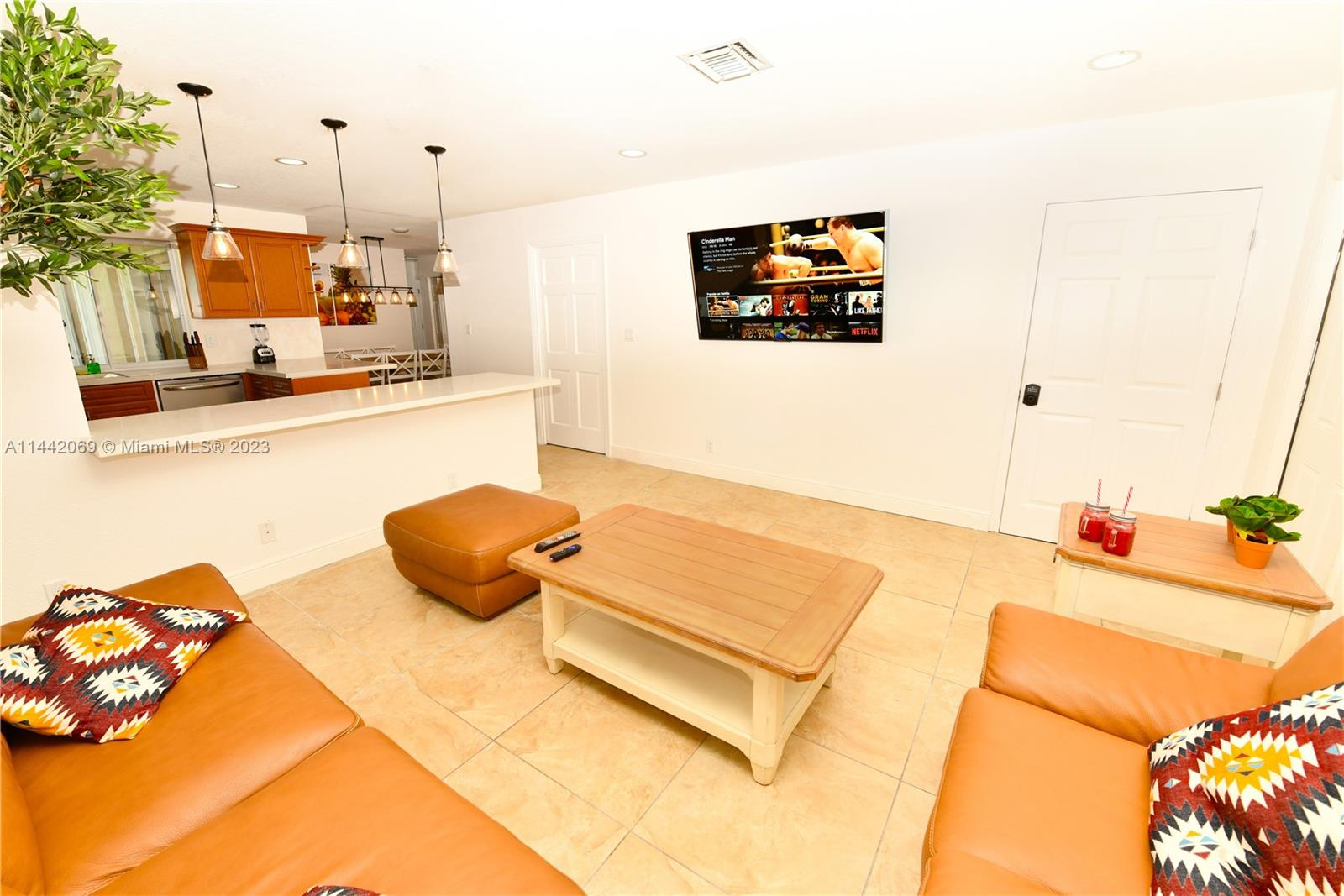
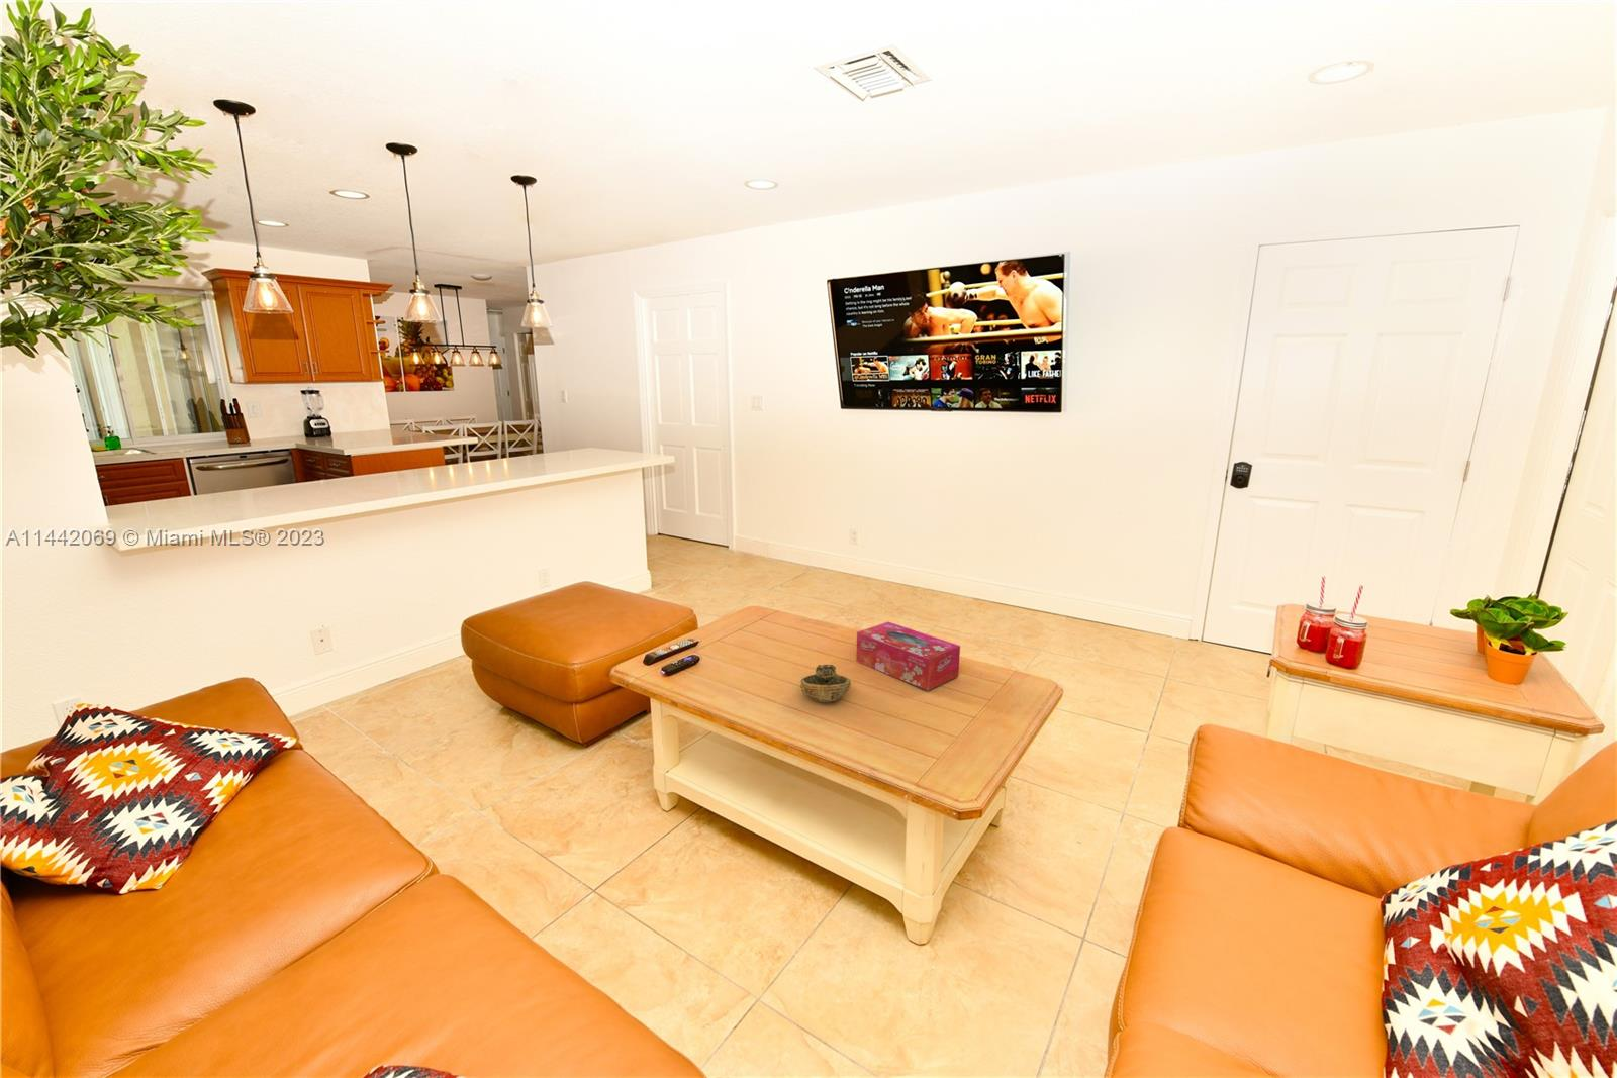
+ decorative bowl [799,664,852,703]
+ tissue box [855,621,961,691]
